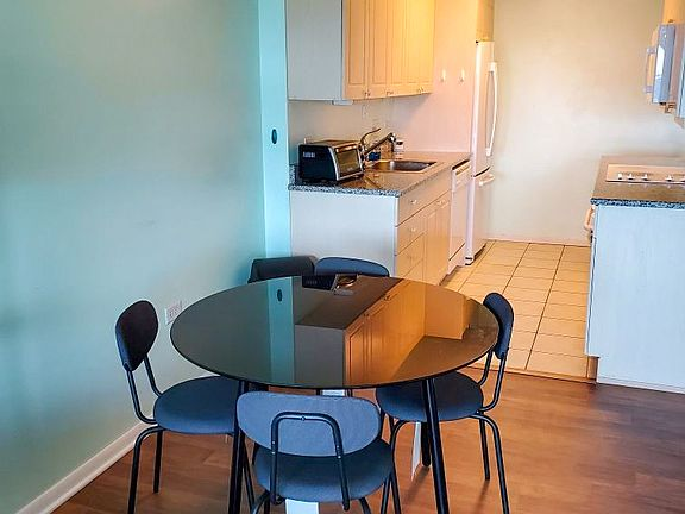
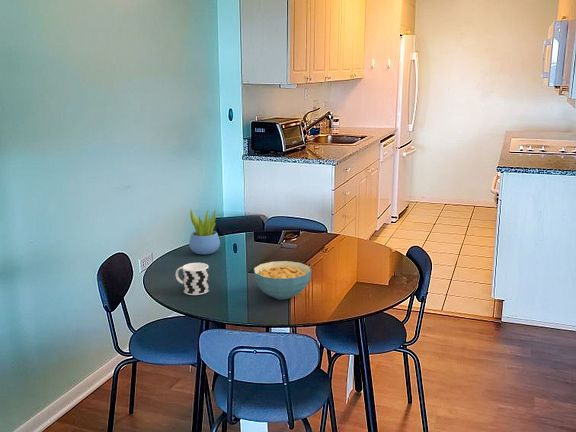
+ cup [175,262,210,296]
+ succulent plant [188,209,221,255]
+ cereal bowl [253,260,312,300]
